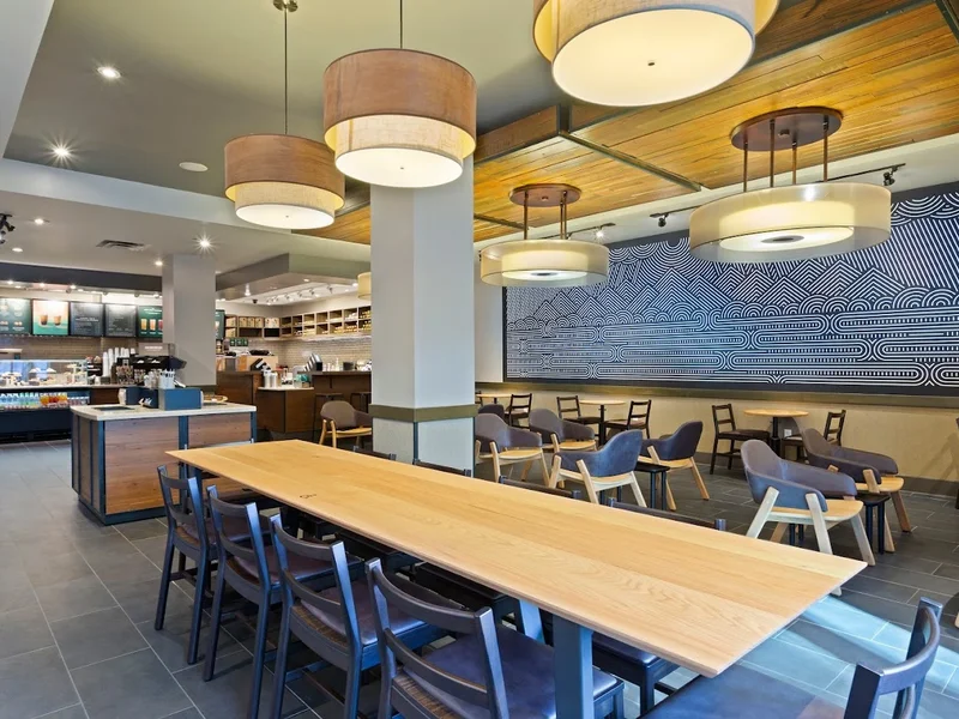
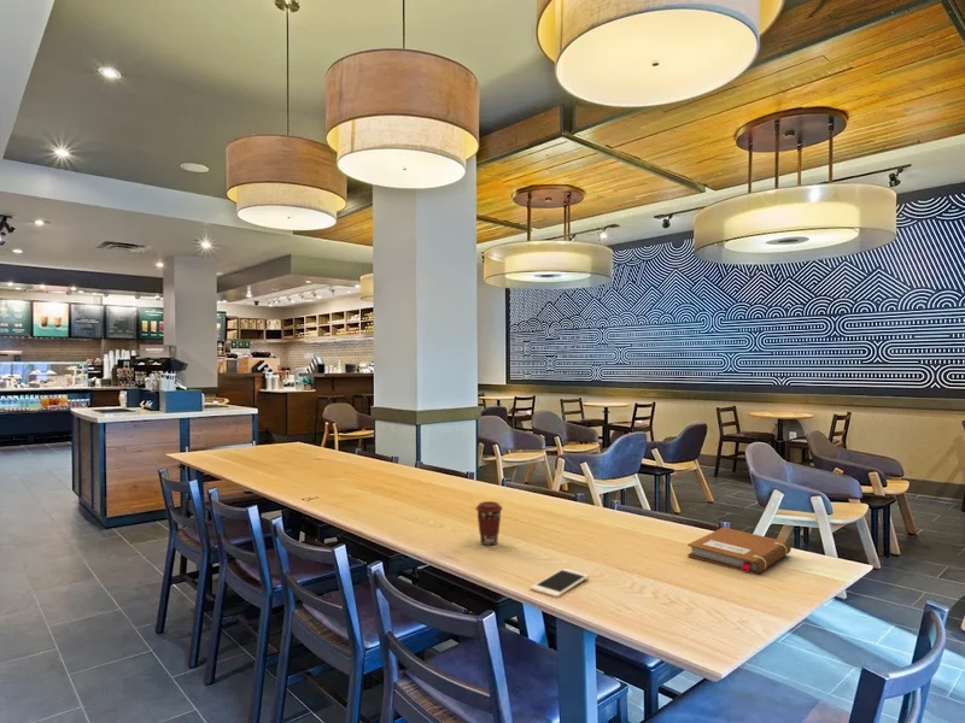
+ coffee cup [475,500,504,546]
+ notebook [686,527,793,575]
+ cell phone [530,568,590,599]
